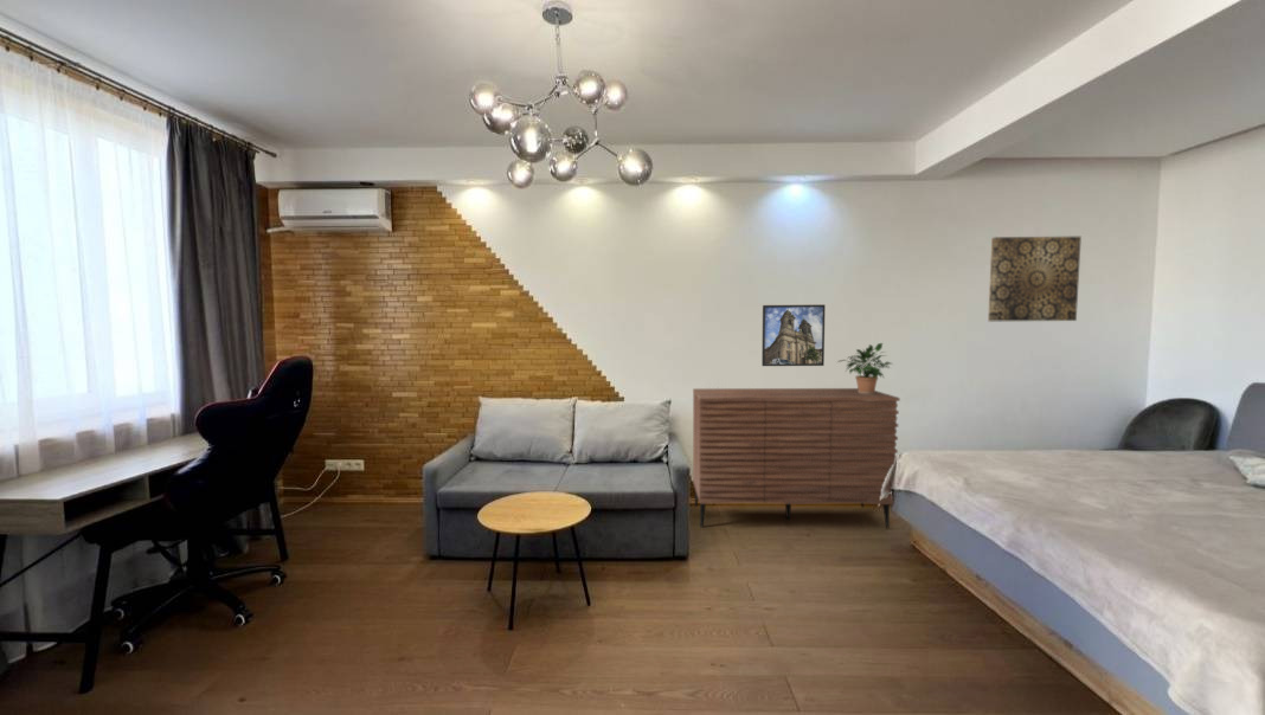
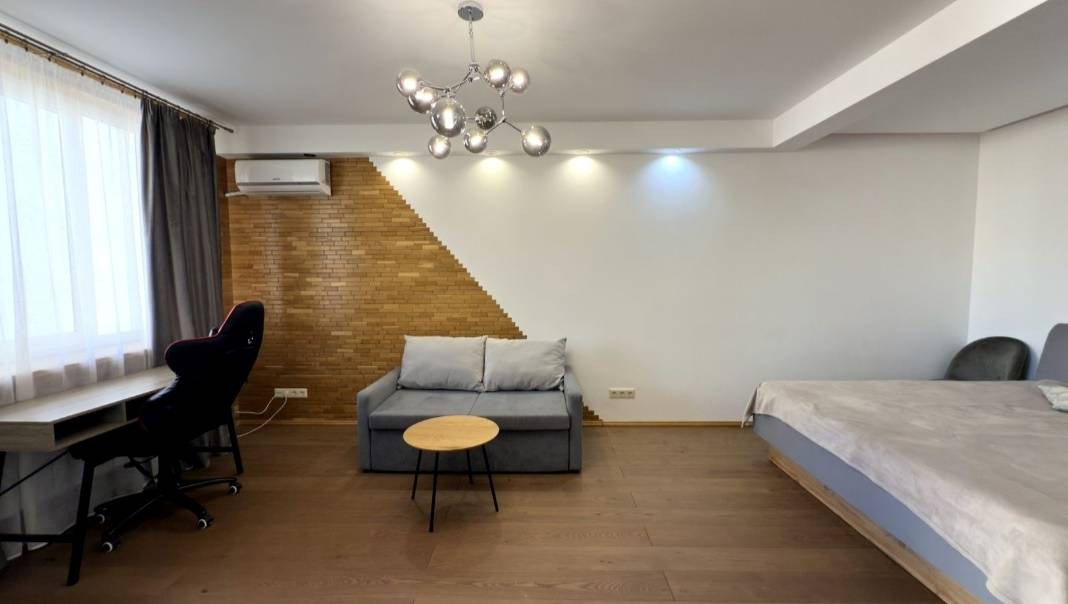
- wall art [987,236,1083,323]
- sideboard [692,387,901,530]
- potted plant [836,342,894,394]
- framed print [760,303,827,367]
